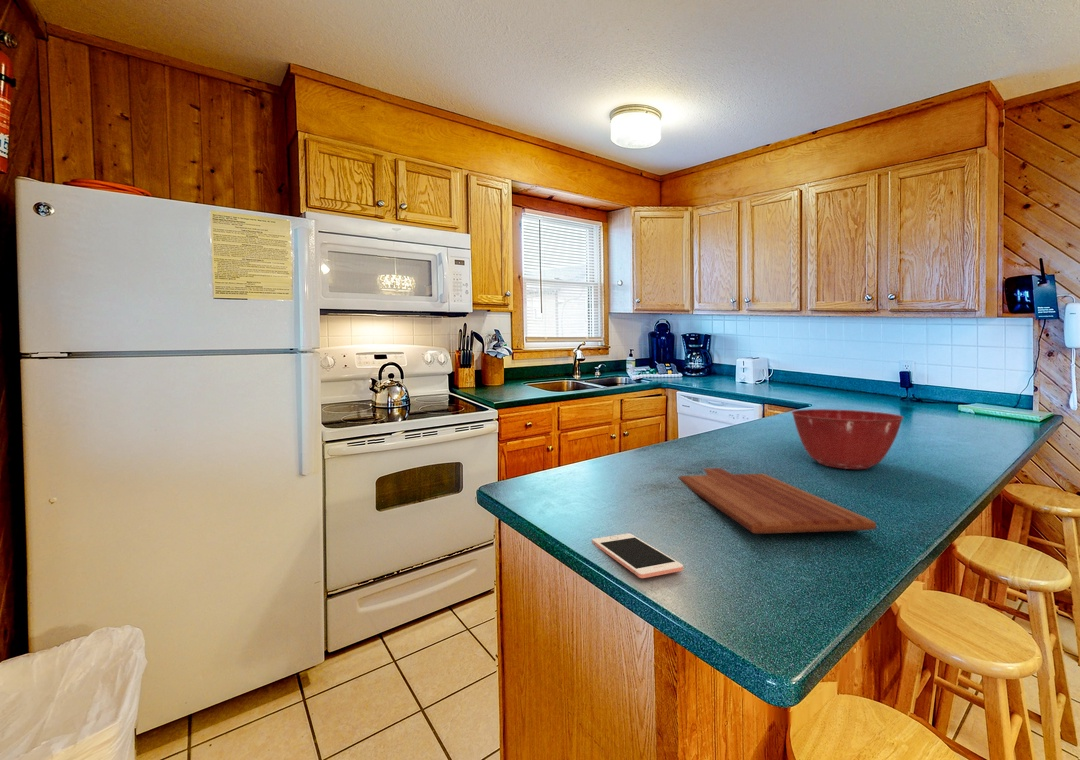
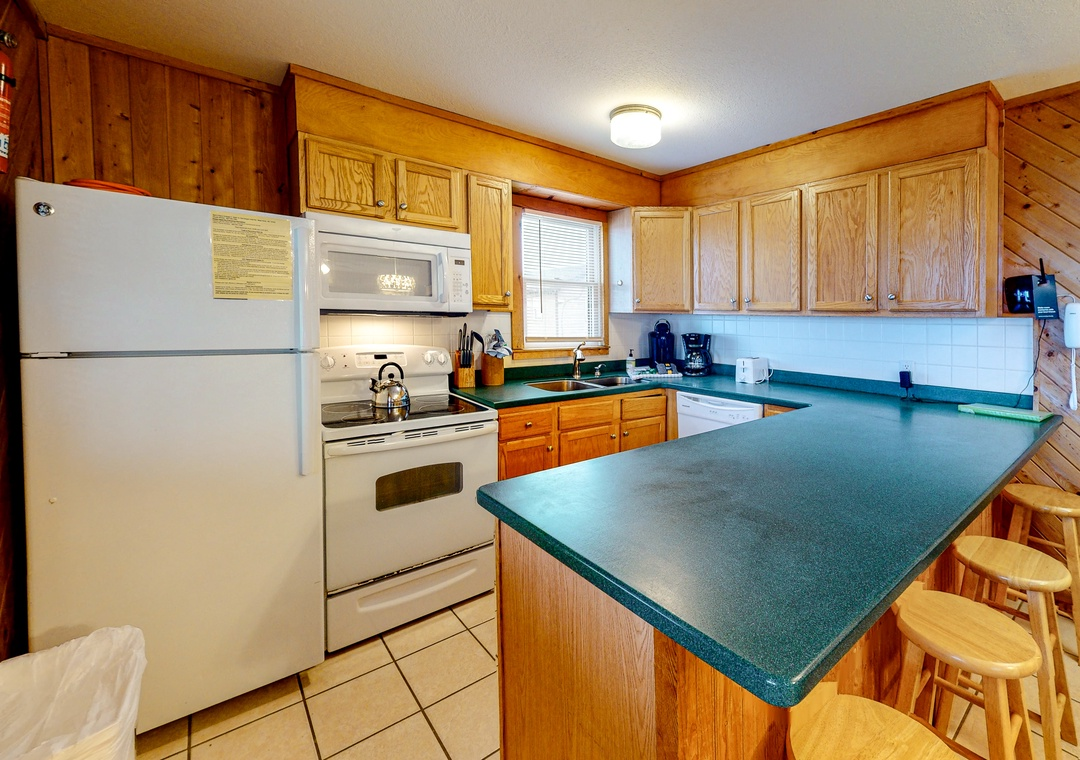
- cell phone [591,533,684,579]
- cutting board [677,467,877,535]
- mixing bowl [790,408,905,470]
